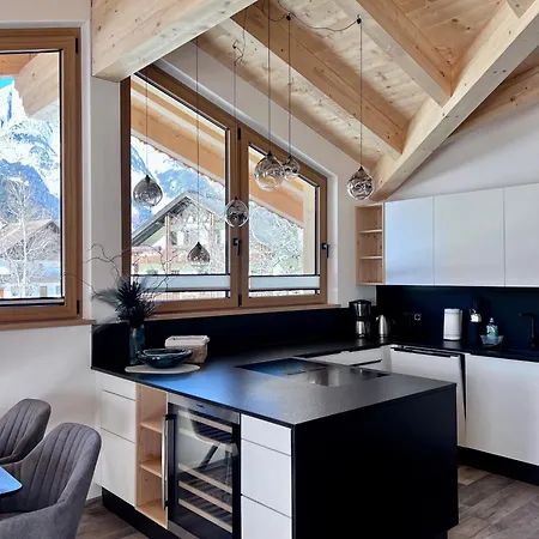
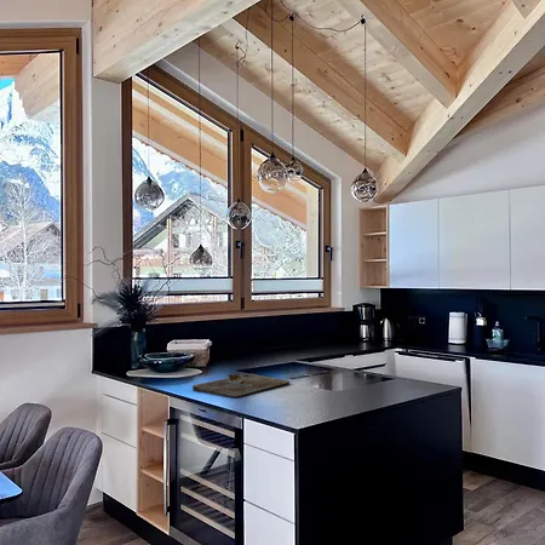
+ cutting board [191,373,291,398]
